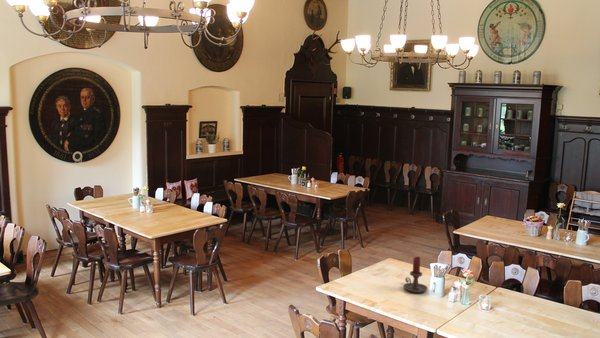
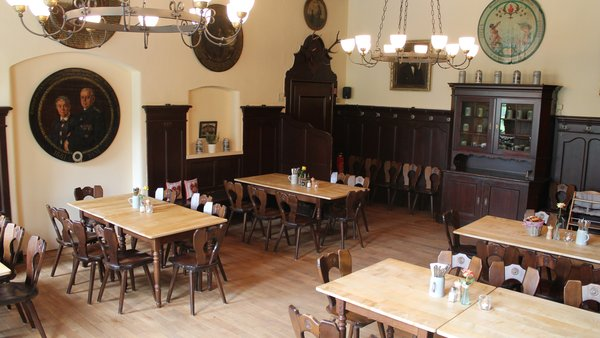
- candle holder [402,256,429,294]
